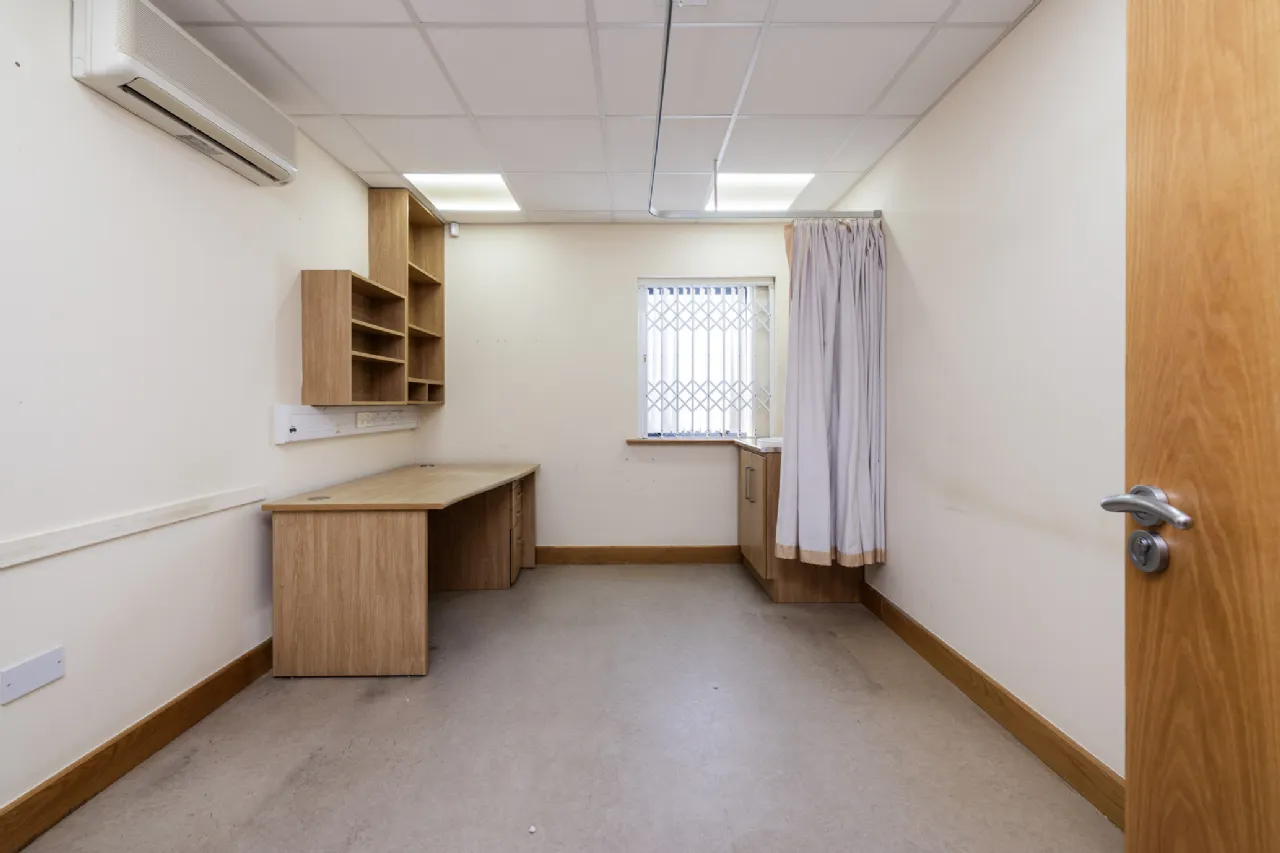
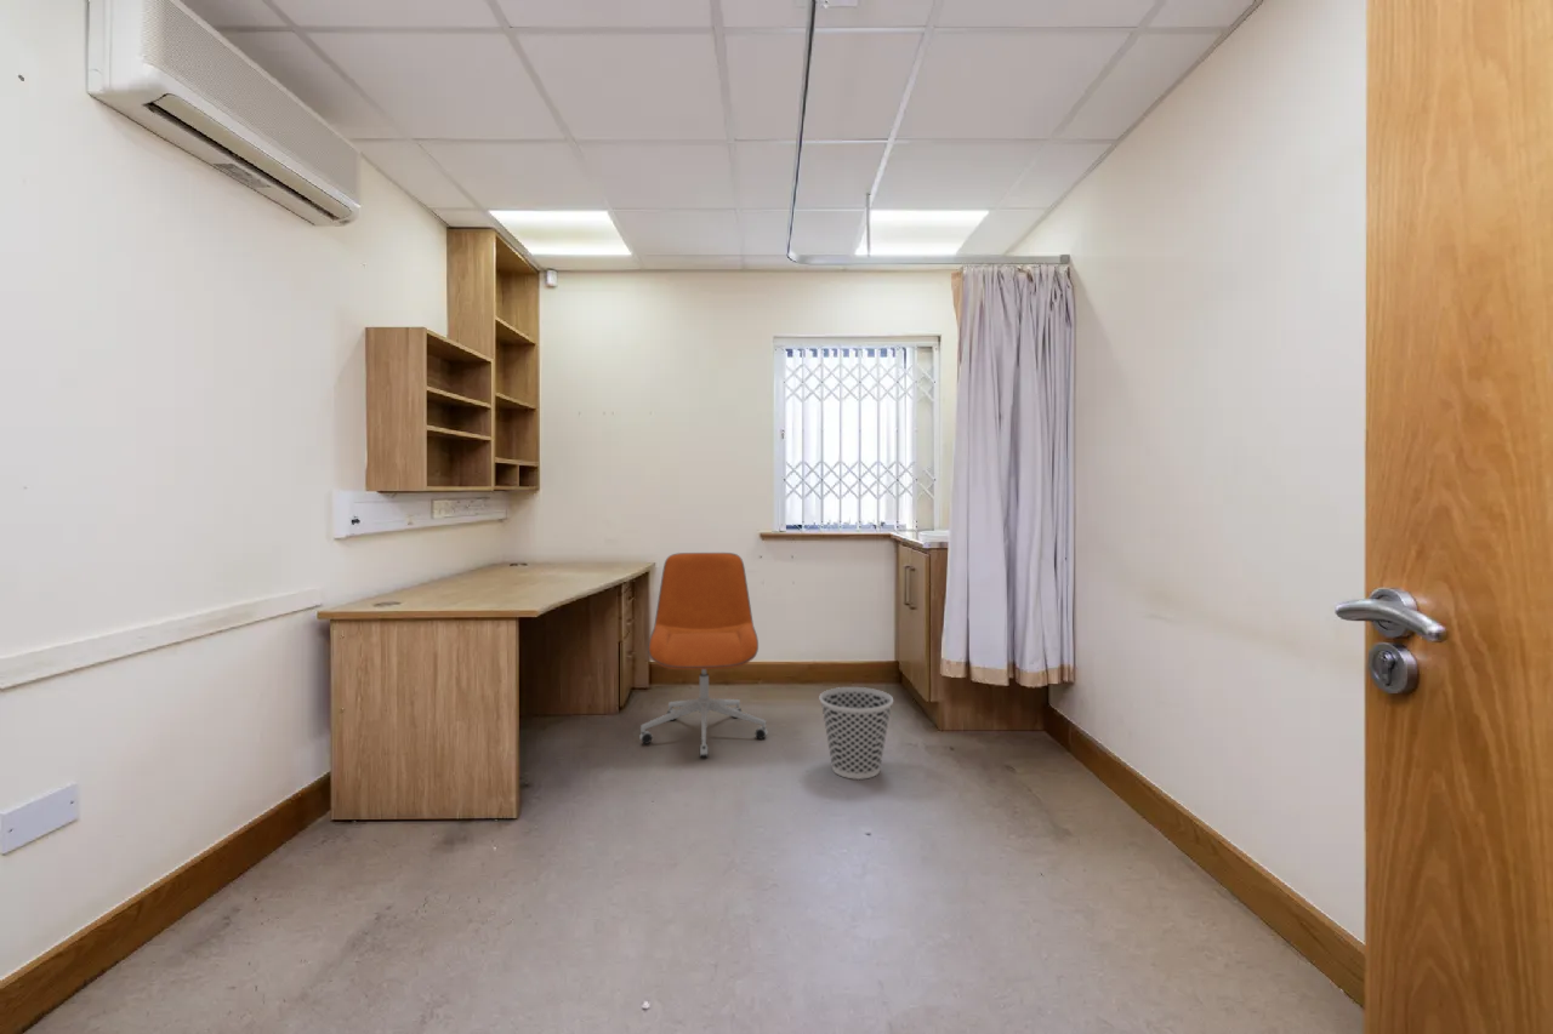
+ wastebasket [819,686,894,781]
+ office chair [638,552,769,759]
